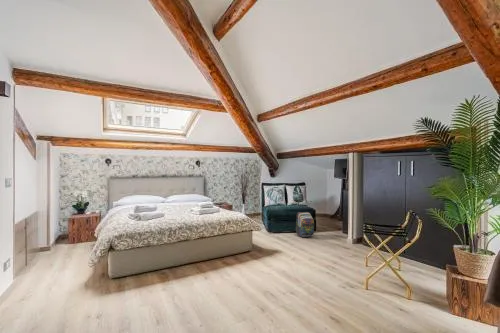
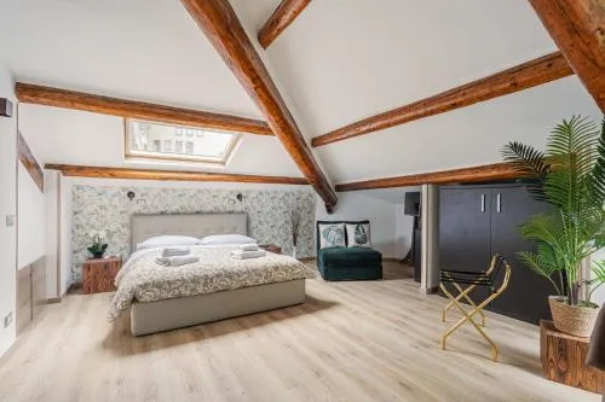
- backpack [295,211,315,238]
